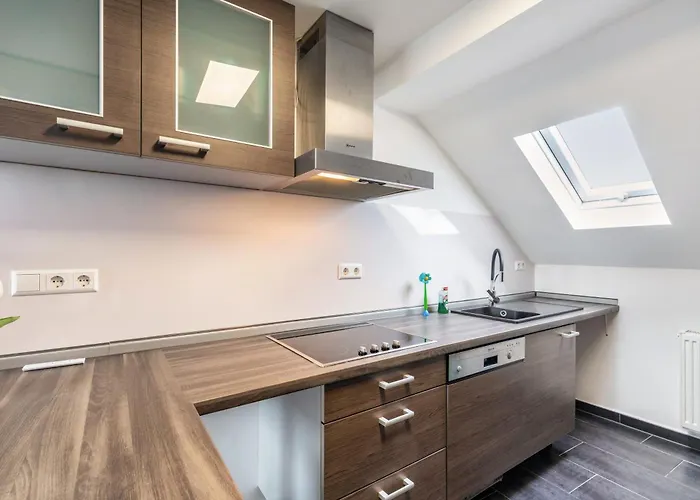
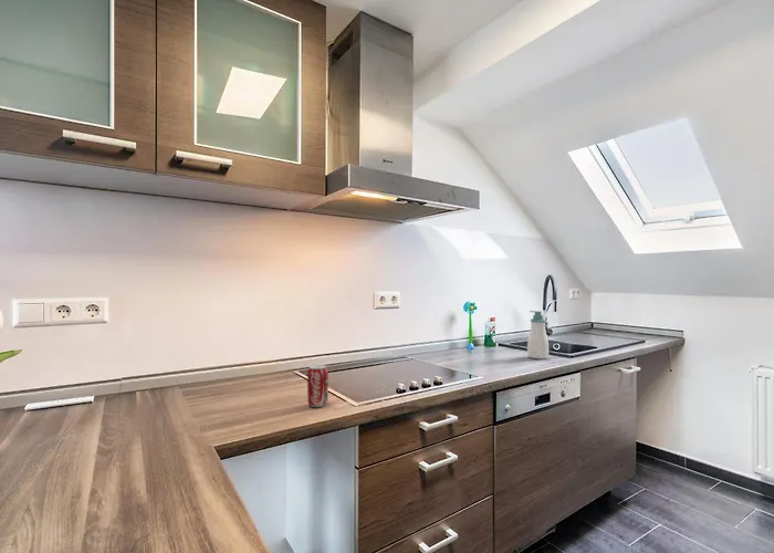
+ soap bottle [526,310,550,361]
+ beverage can [306,364,330,408]
